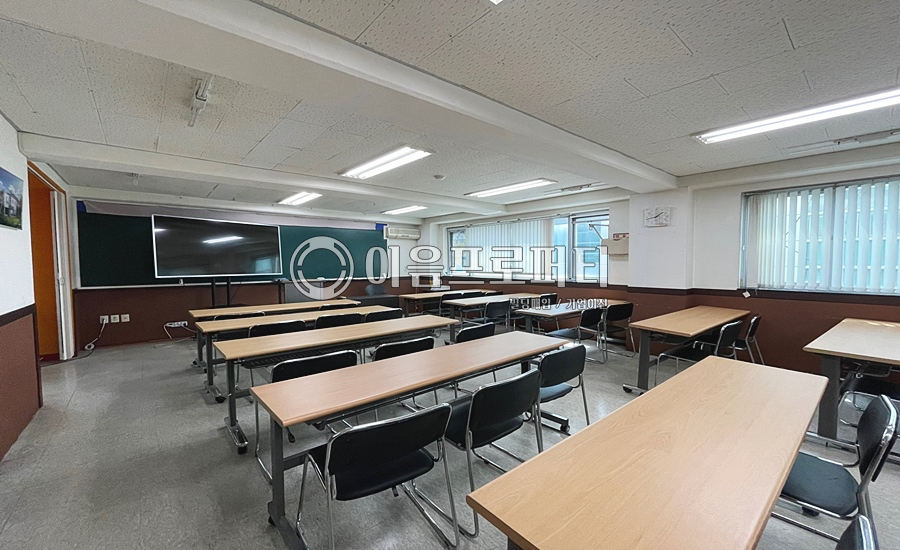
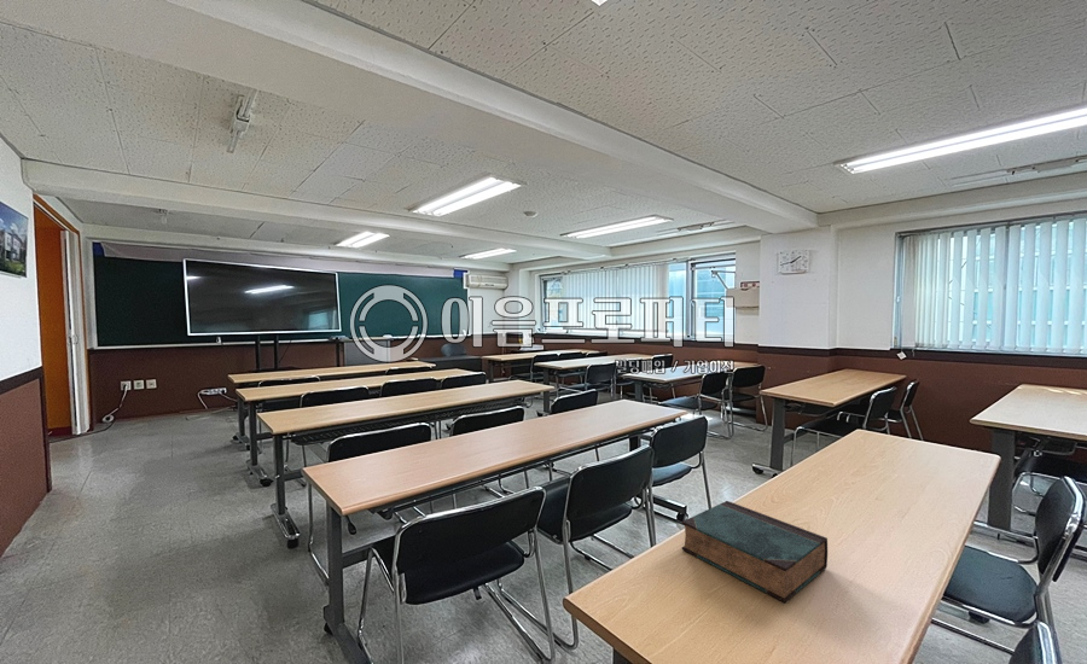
+ book [681,500,829,604]
